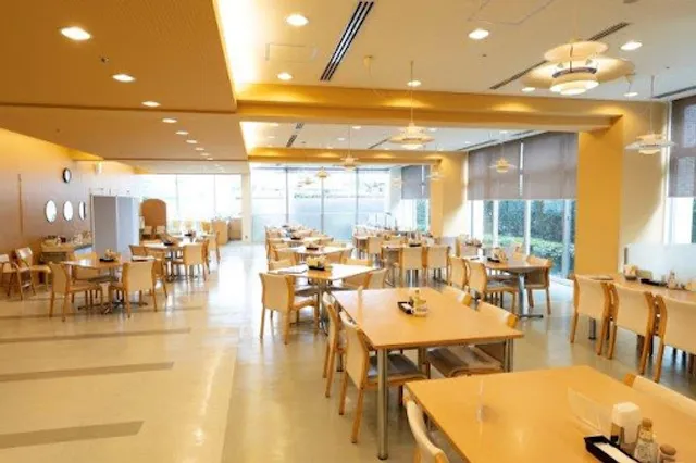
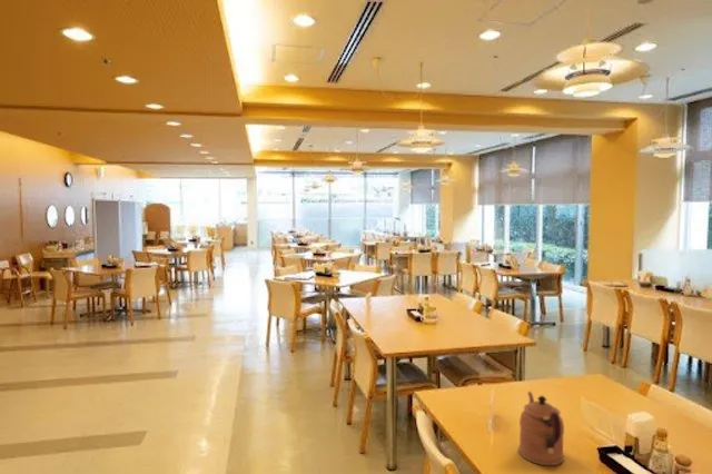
+ coffeepot [517,391,565,466]
